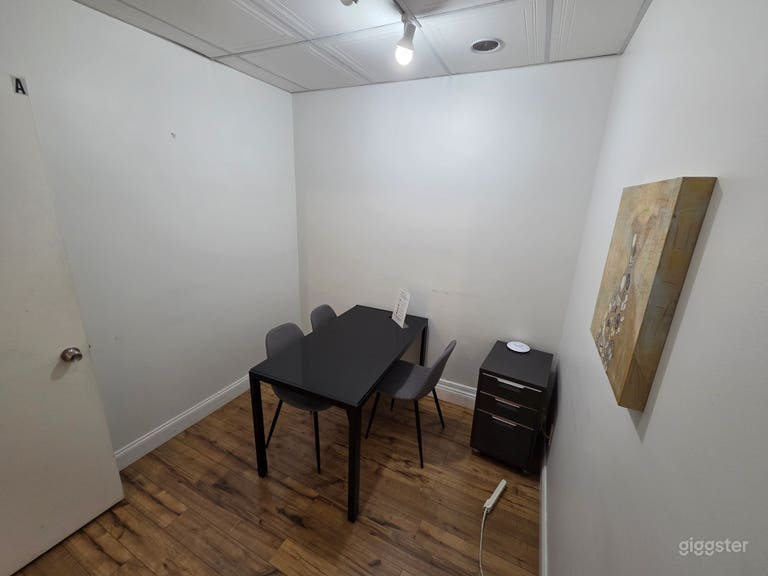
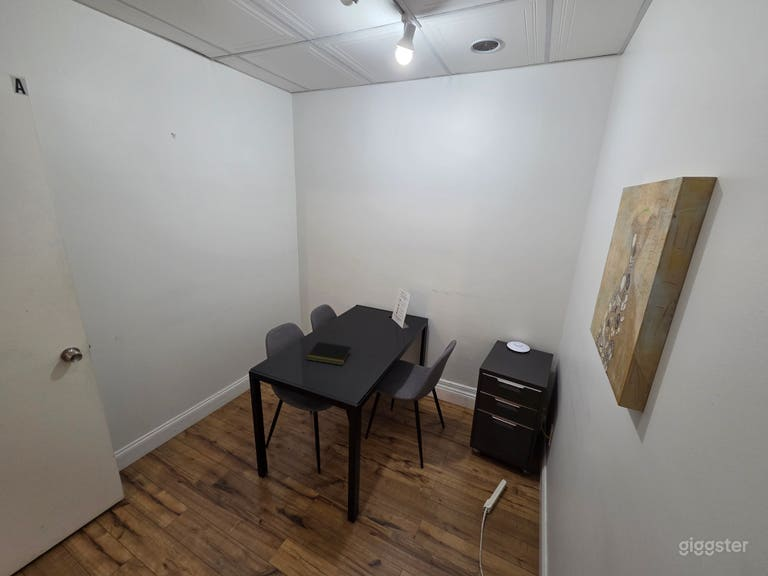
+ notepad [305,341,352,366]
